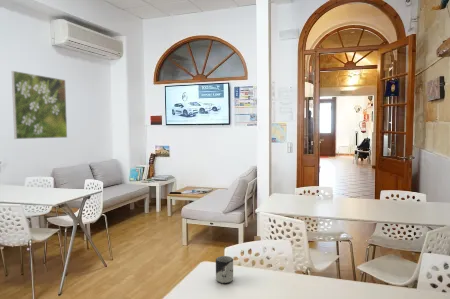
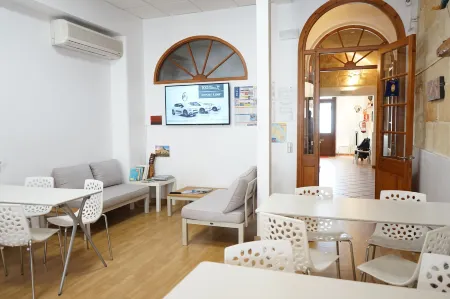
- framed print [11,70,68,140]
- cup [215,255,234,285]
